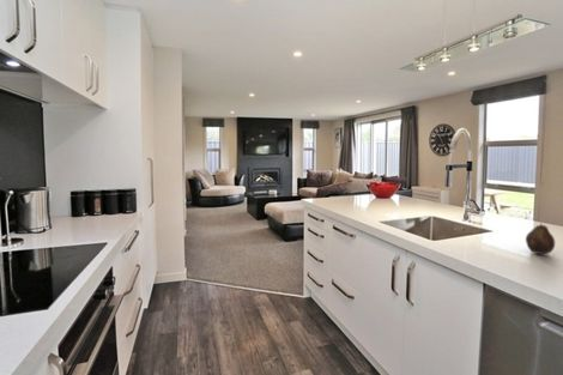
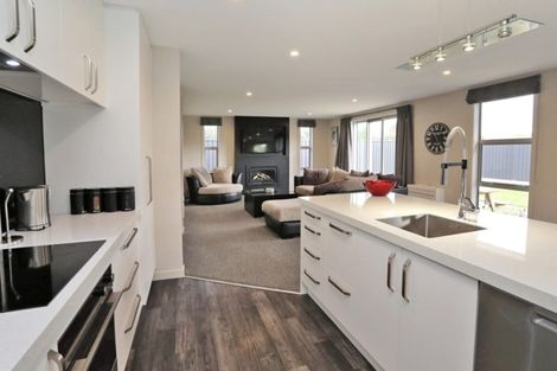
- fruit [525,223,556,255]
